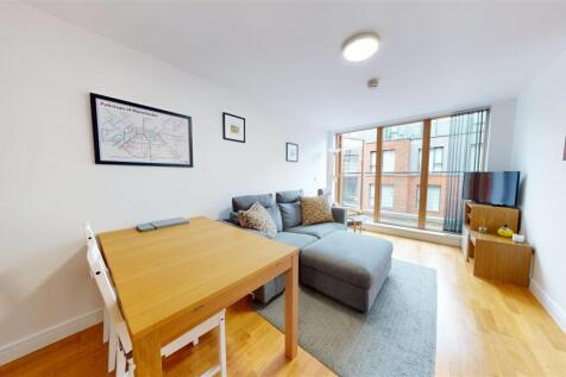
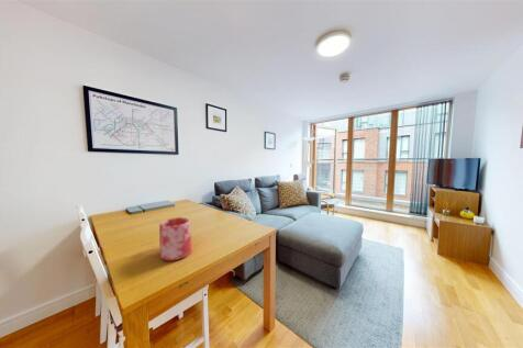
+ vase [158,216,192,262]
